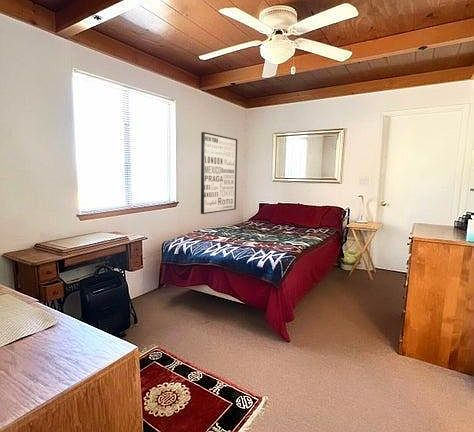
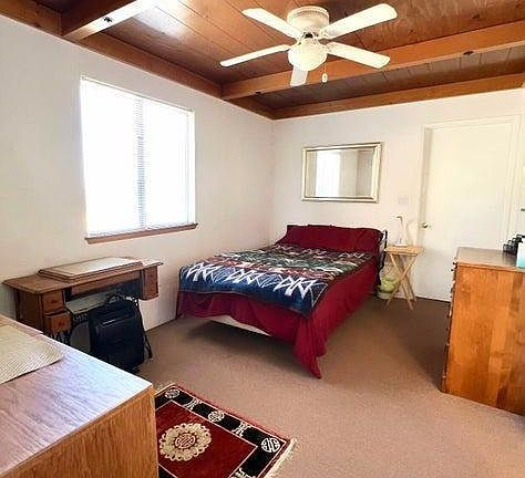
- wall art [200,131,238,215]
